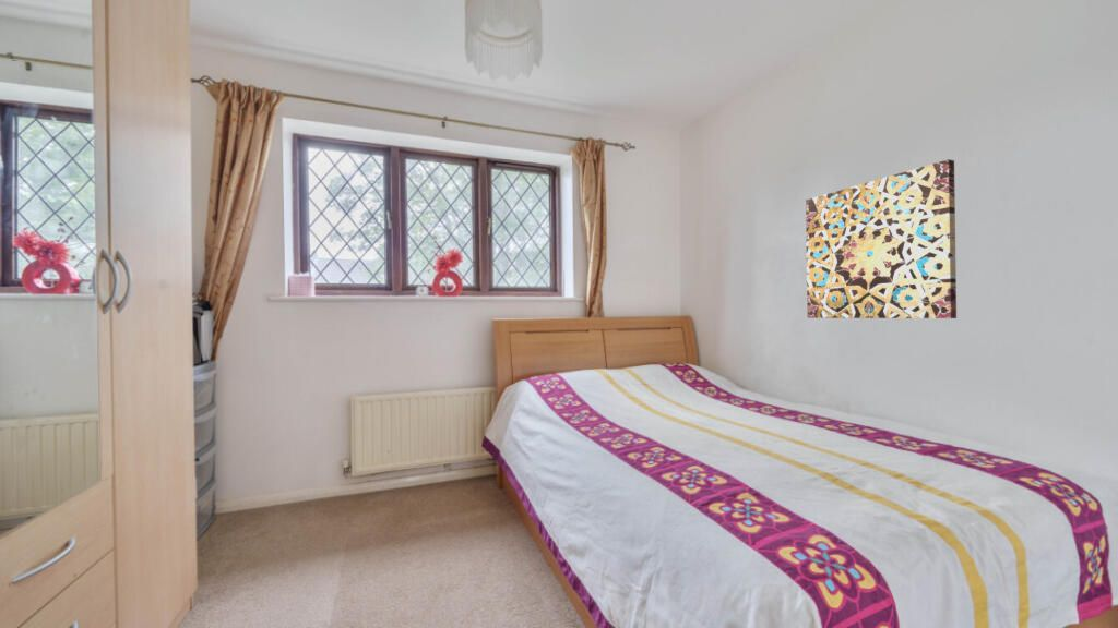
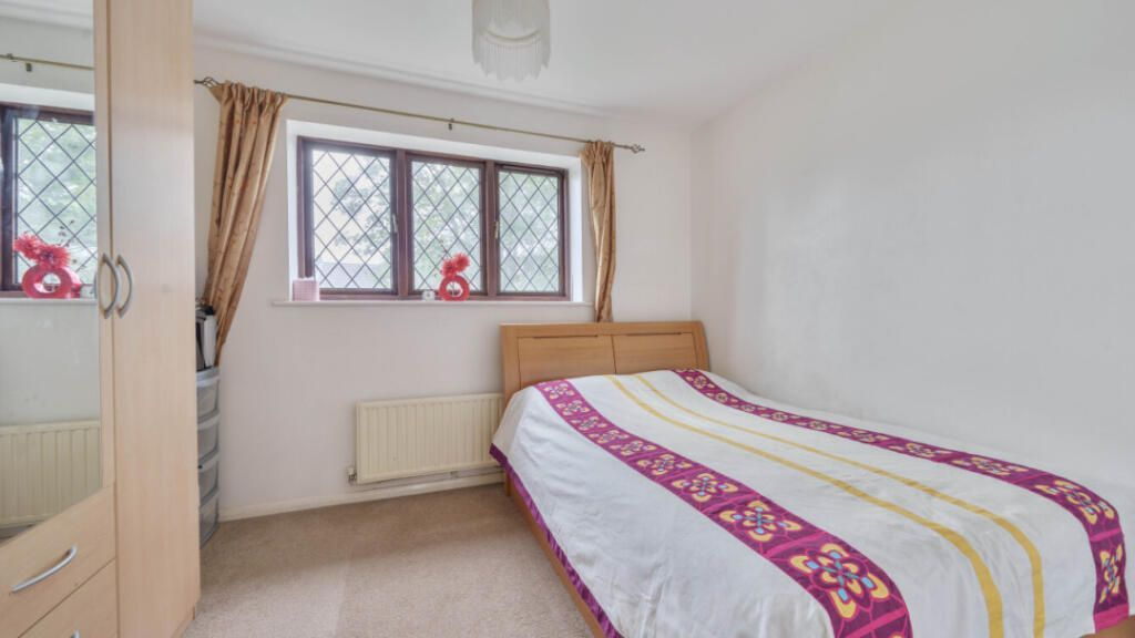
- wall art [805,158,958,319]
